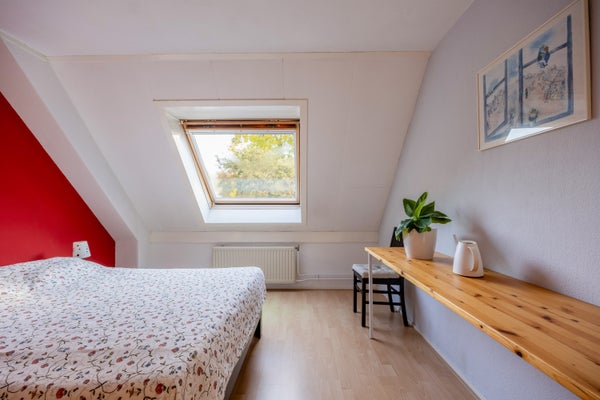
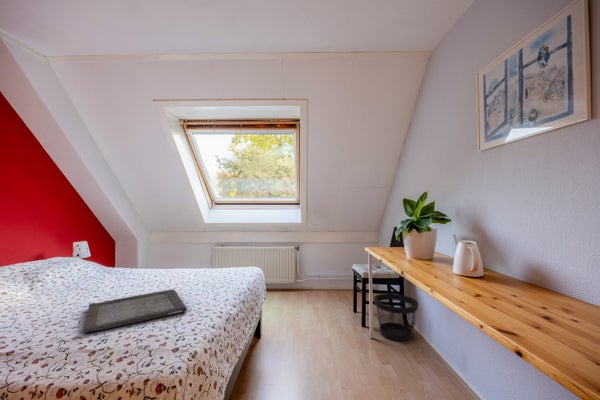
+ serving tray [82,288,188,334]
+ wastebasket [373,292,419,342]
